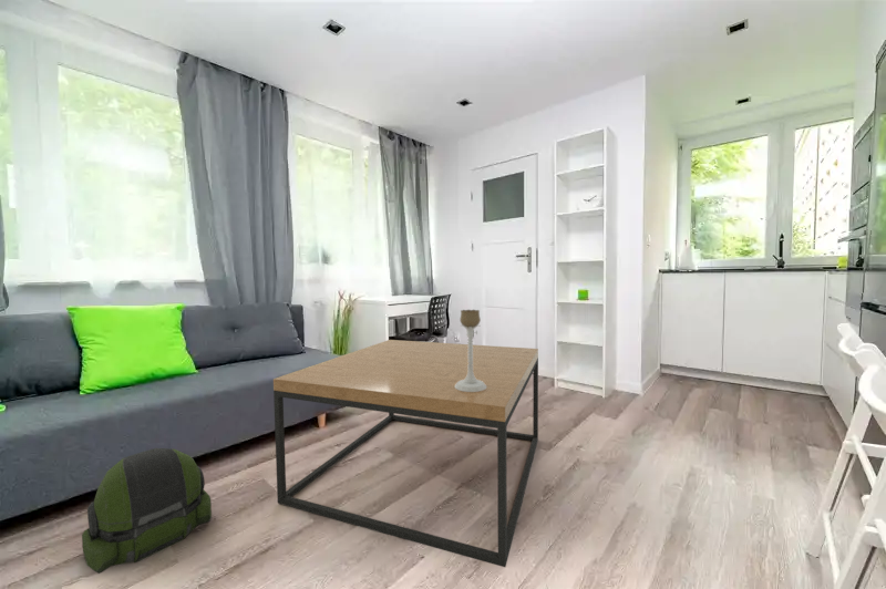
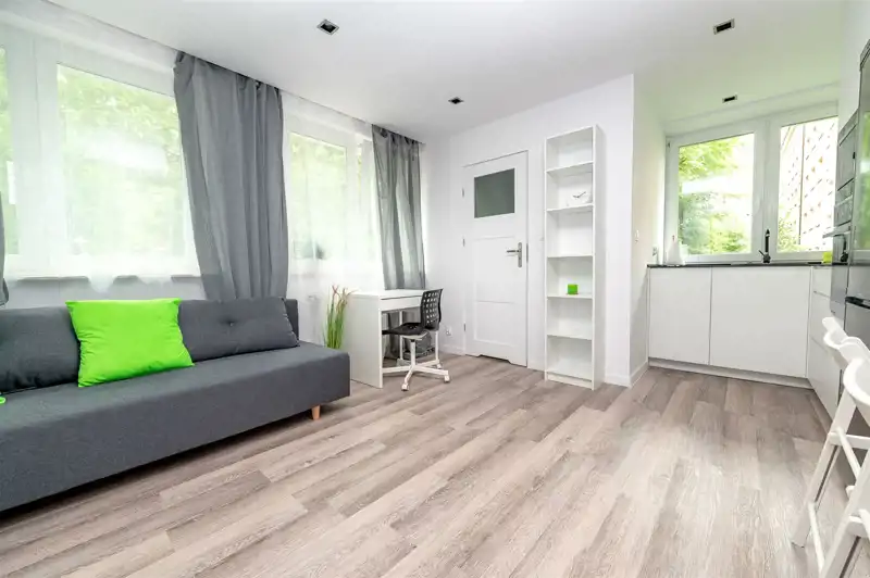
- candle holder [455,309,486,392]
- backpack [81,447,213,575]
- coffee table [272,339,539,568]
